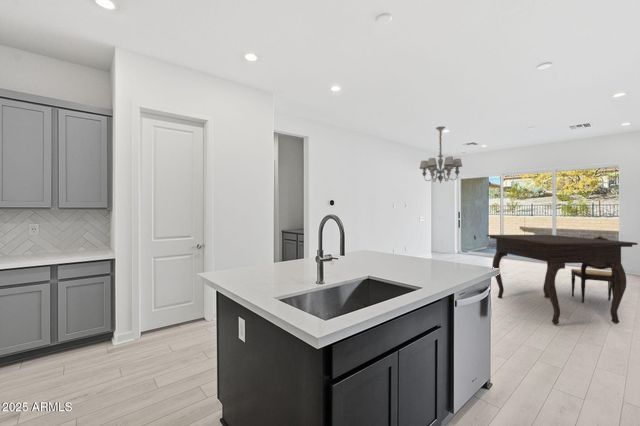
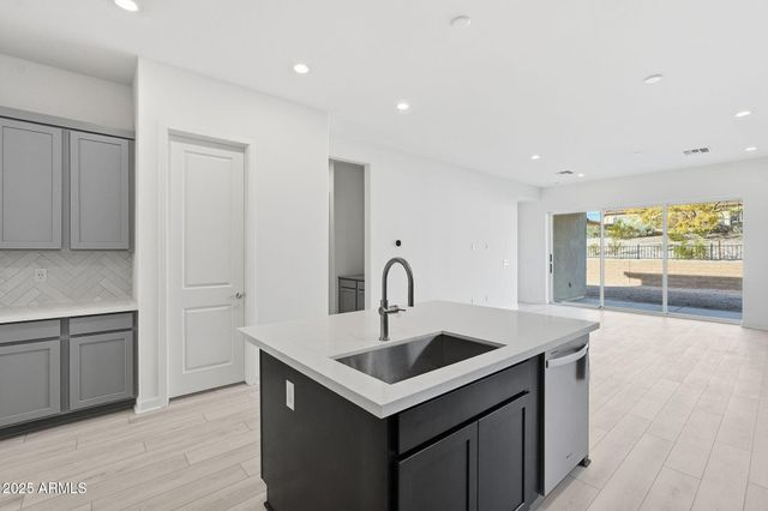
- dining table [486,234,639,325]
- chandelier [419,125,463,184]
- dining chair [570,235,615,304]
